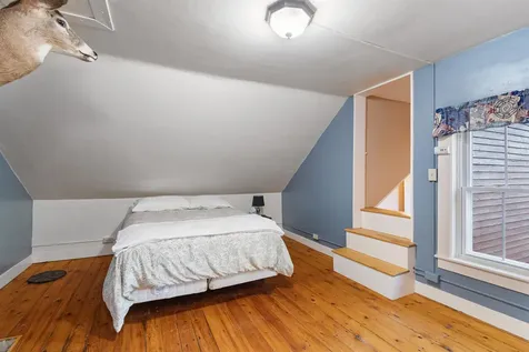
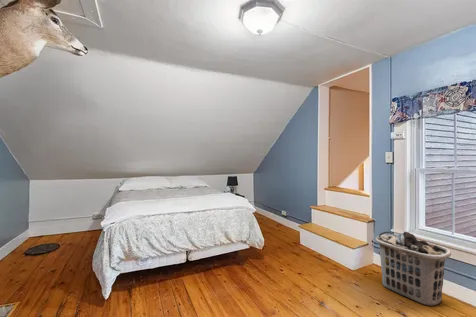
+ clothes hamper [374,231,452,307]
